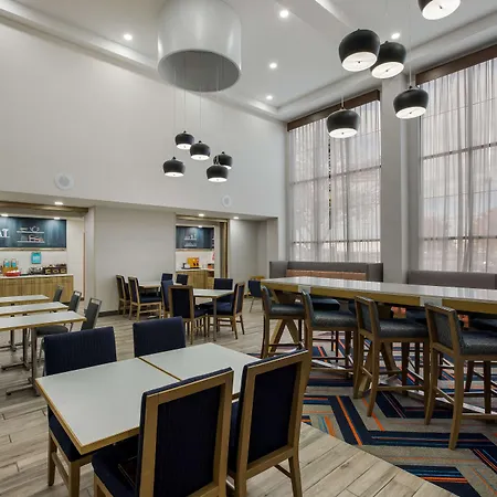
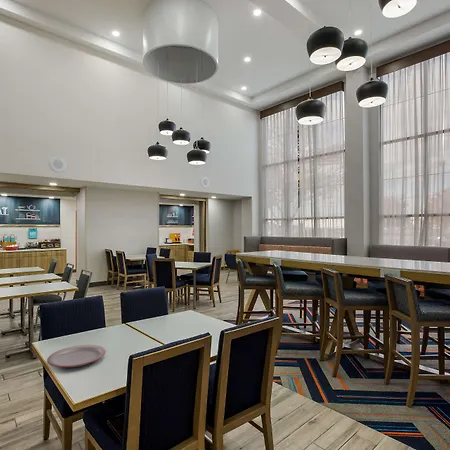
+ plate [46,344,107,368]
